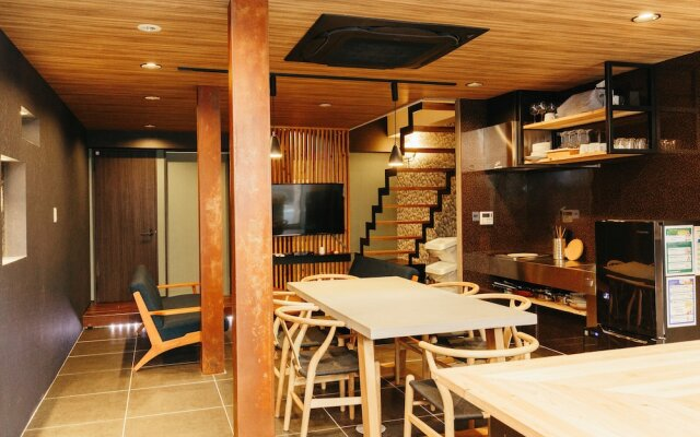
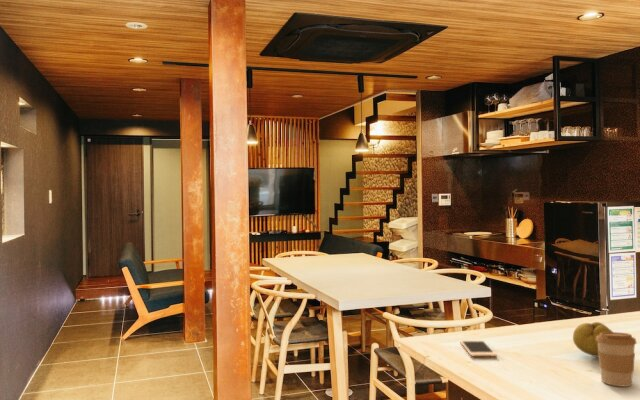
+ fruit [572,321,614,358]
+ coffee cup [596,331,638,387]
+ cell phone [459,339,498,357]
